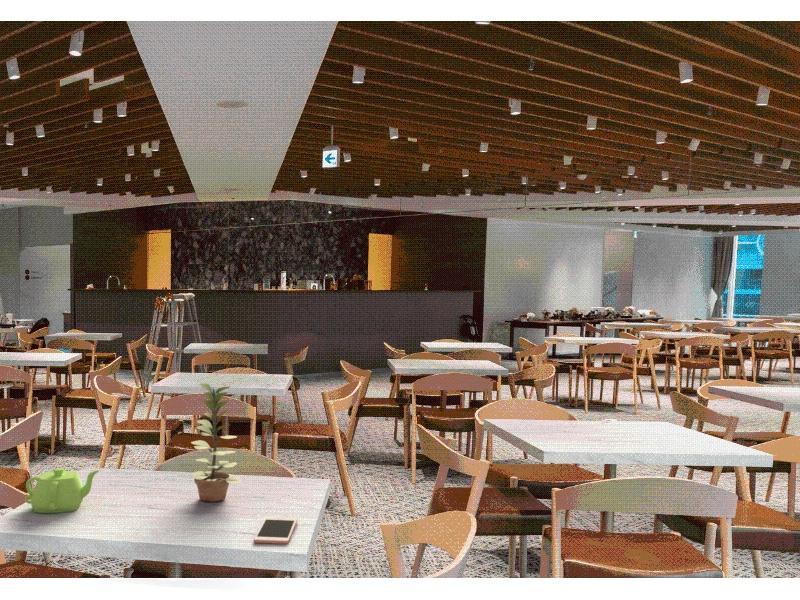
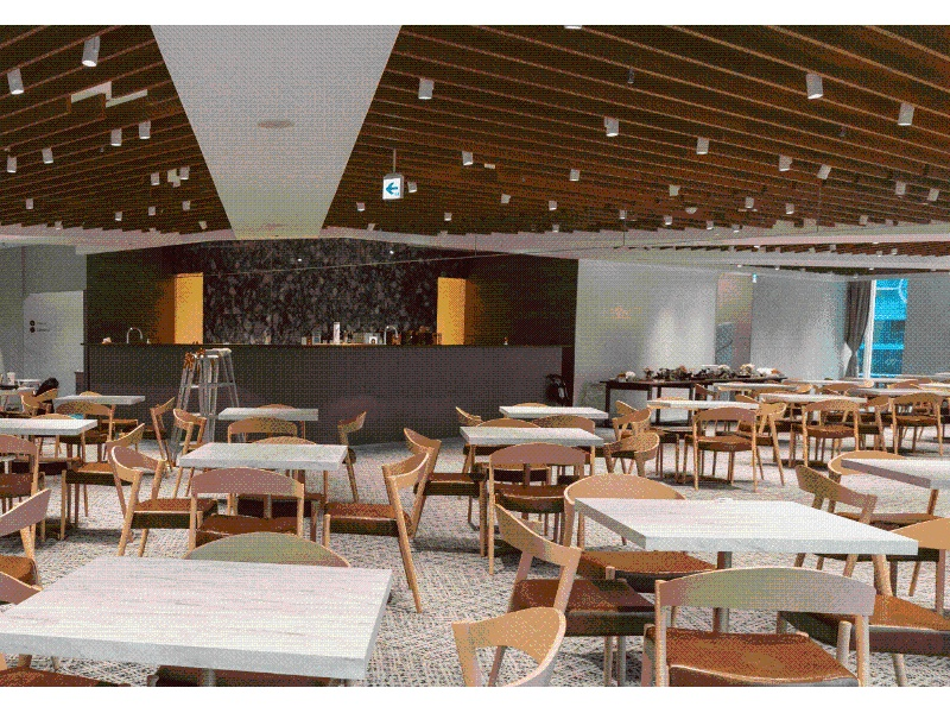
- plant [190,382,242,503]
- cell phone [253,515,298,545]
- teapot [24,467,101,514]
